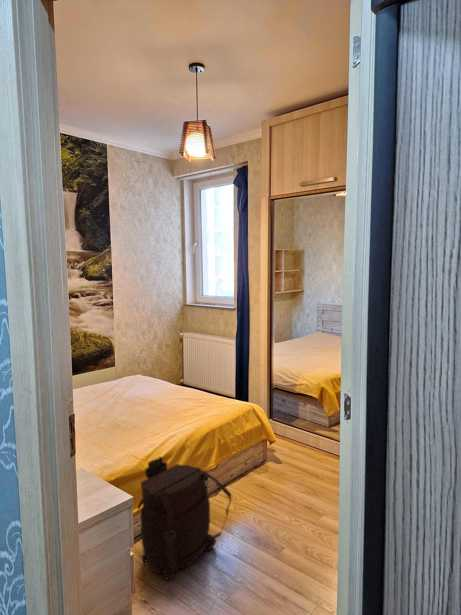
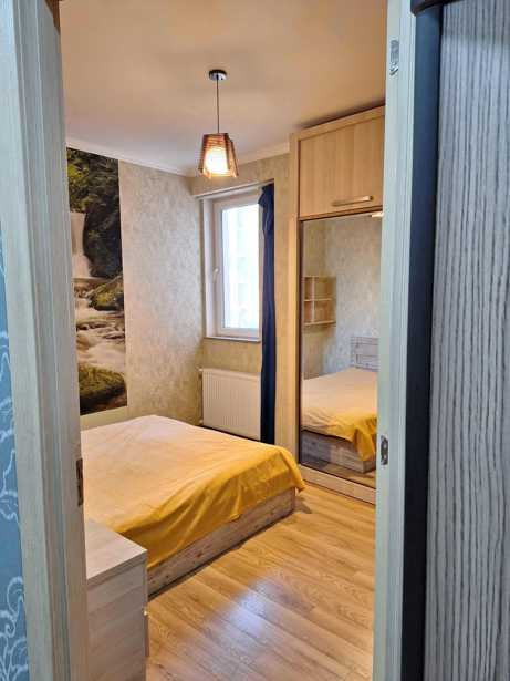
- backpack [137,455,232,581]
